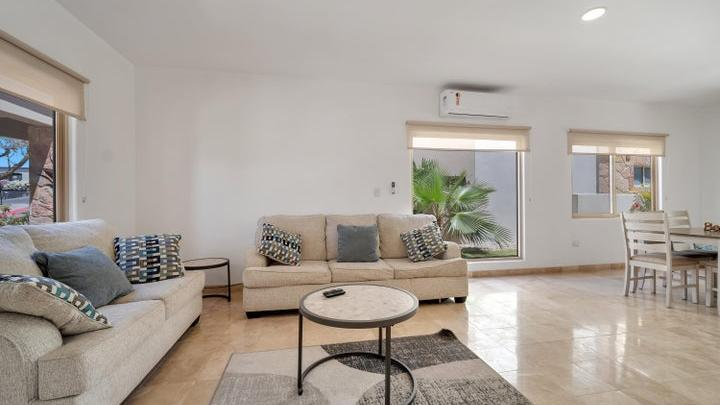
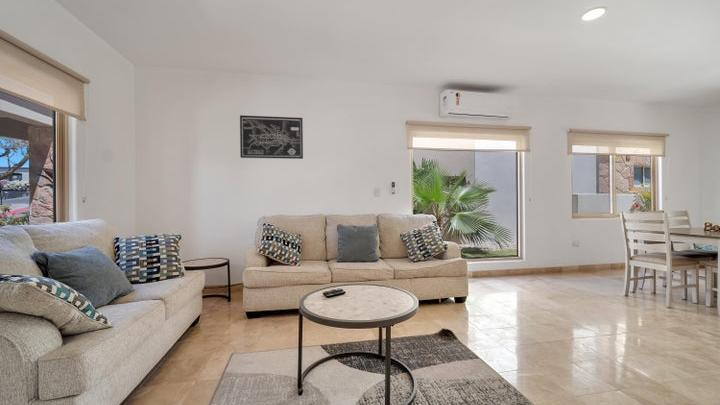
+ wall art [239,114,304,160]
